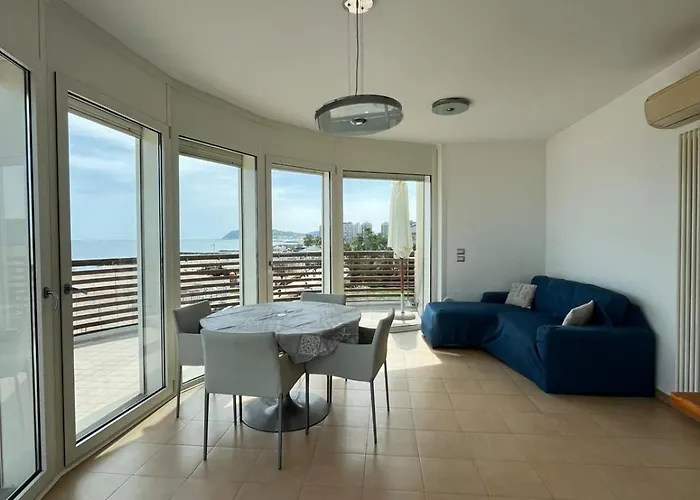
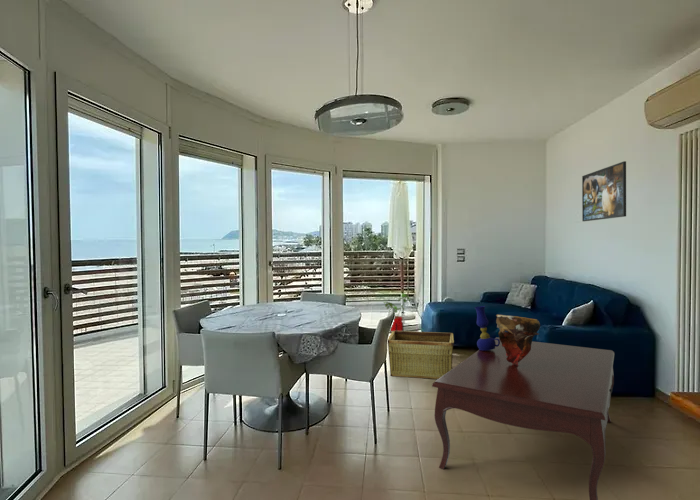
+ coffee table [431,336,615,500]
+ oil lamp [474,305,500,350]
+ house plant [383,293,411,338]
+ hamper [387,330,455,380]
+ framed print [581,160,627,222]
+ decorative bowl [495,314,541,366]
